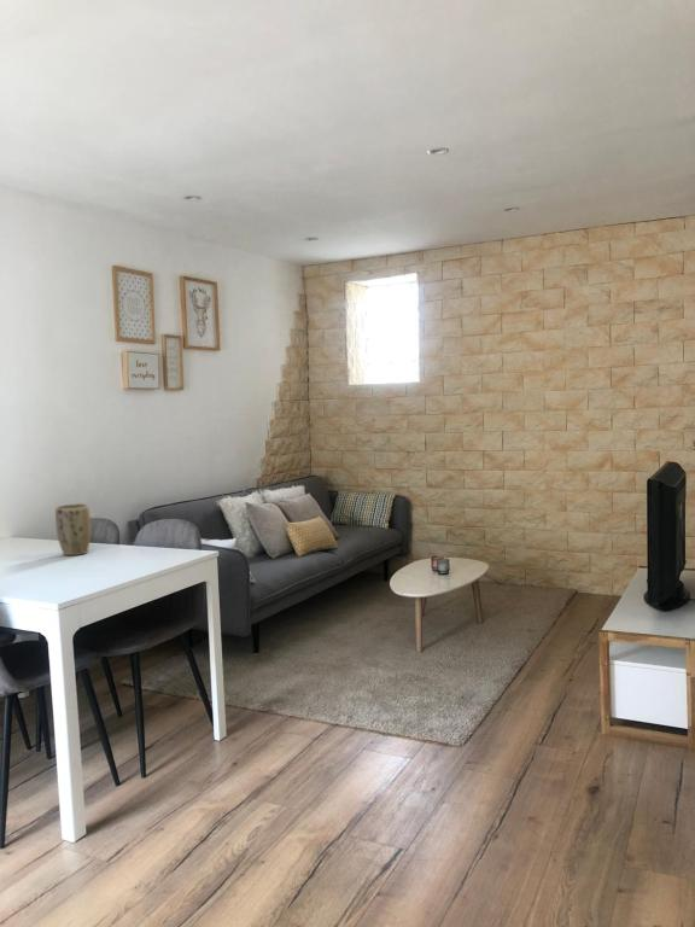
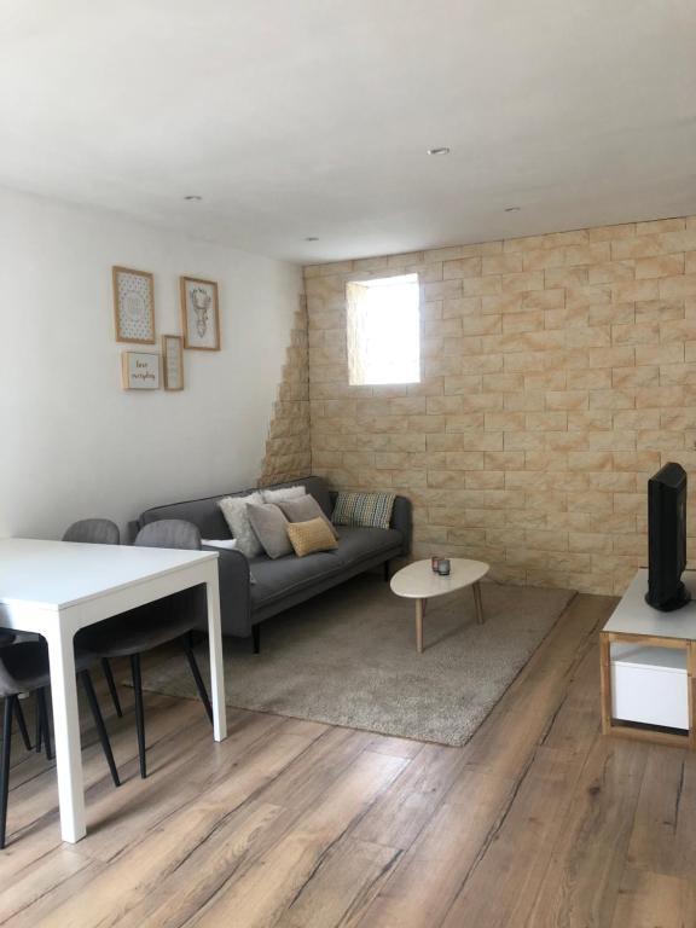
- plant pot [54,502,92,556]
